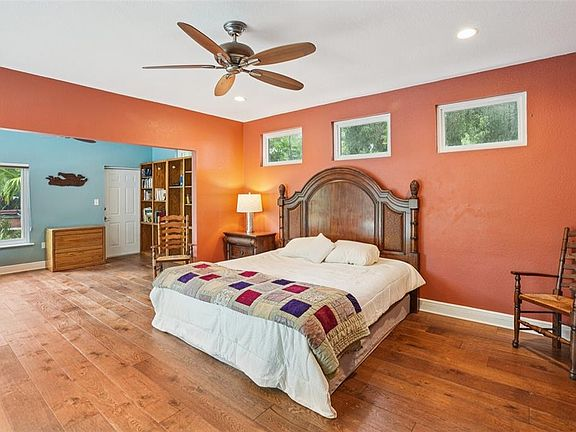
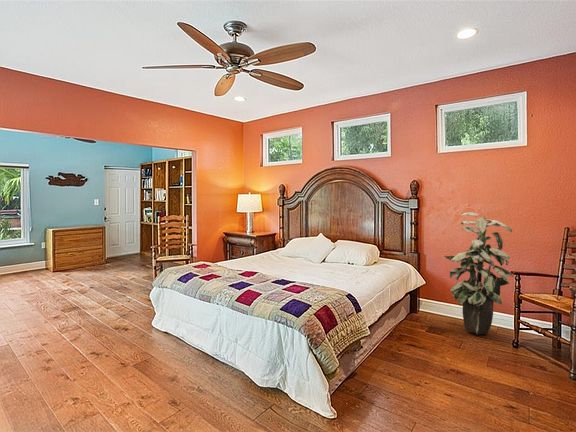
+ indoor plant [443,212,514,335]
